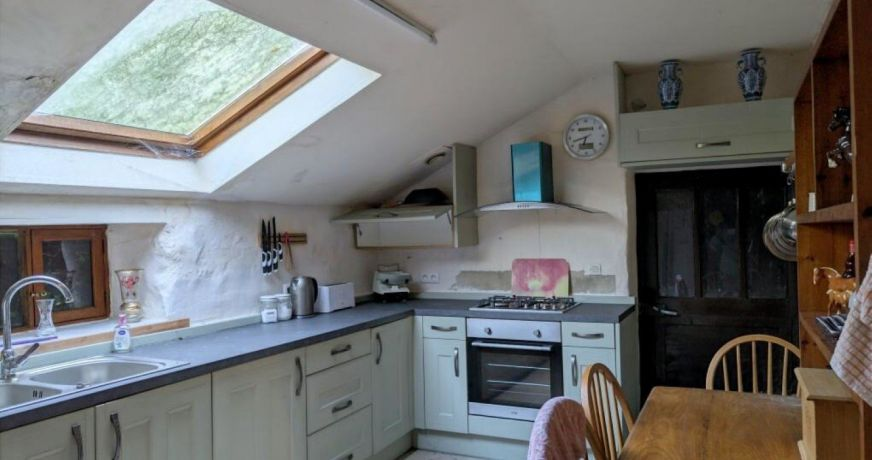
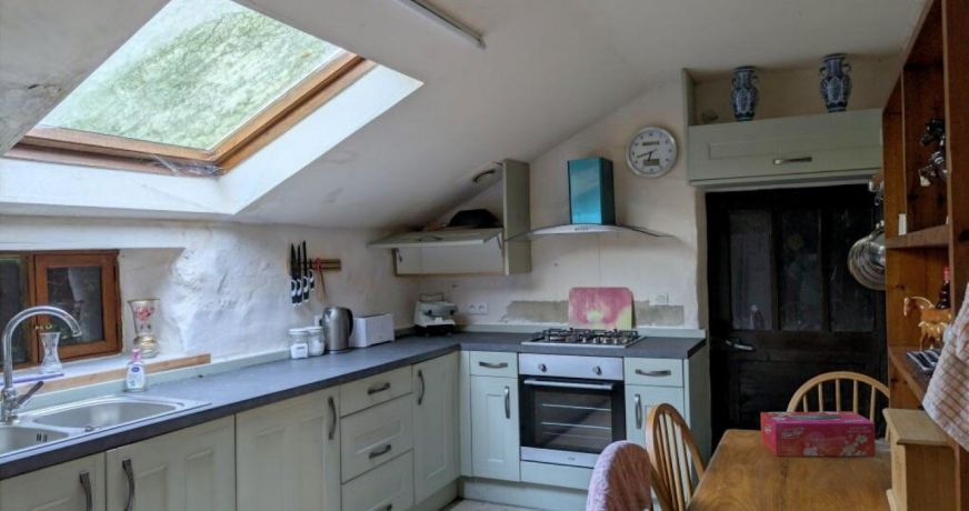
+ tissue box [760,411,877,458]
